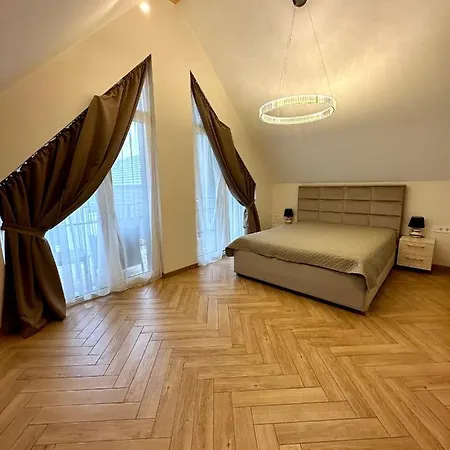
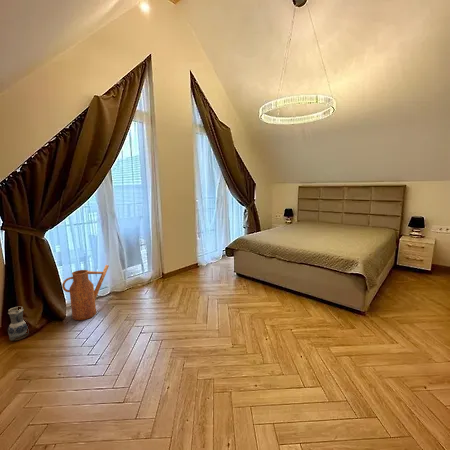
+ ceramic jug [7,306,30,342]
+ watering can [61,264,110,321]
